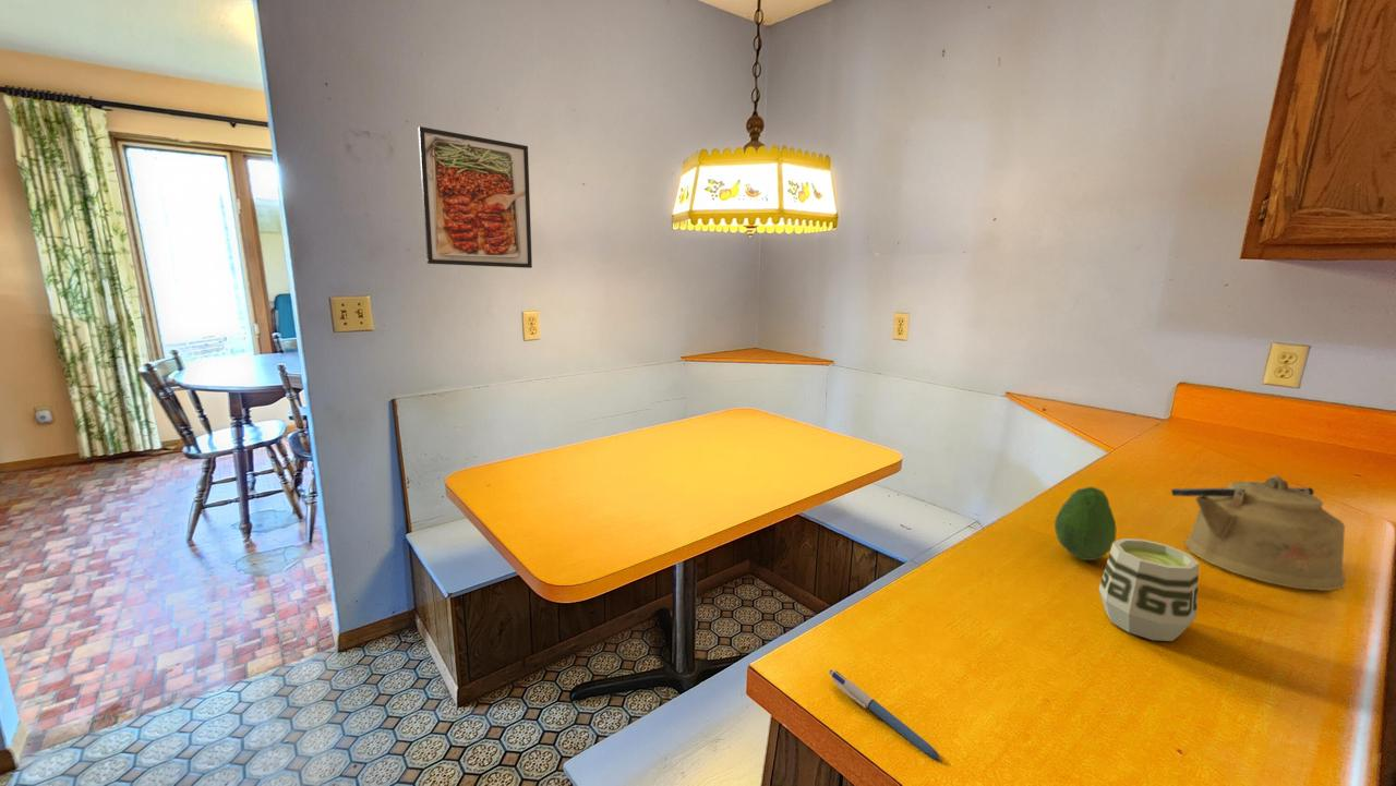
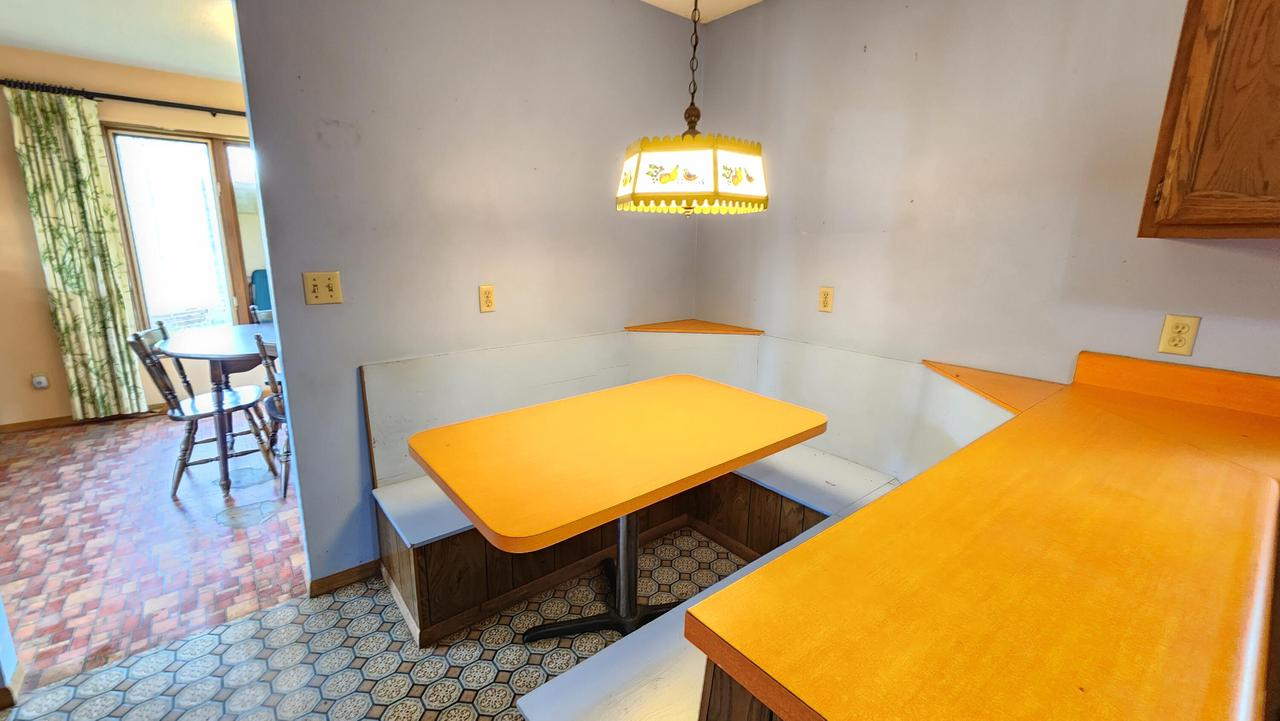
- kettle [1170,474,1347,592]
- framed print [417,125,533,269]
- pen [828,668,943,762]
- cup [1097,537,1200,642]
- fruit [1054,485,1117,561]
